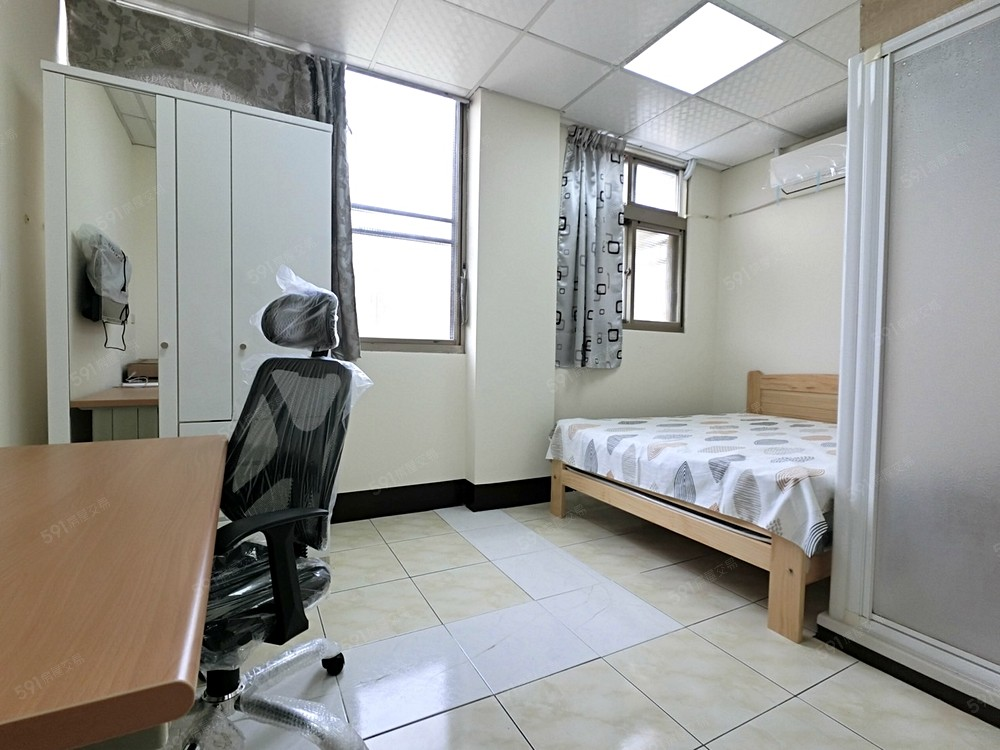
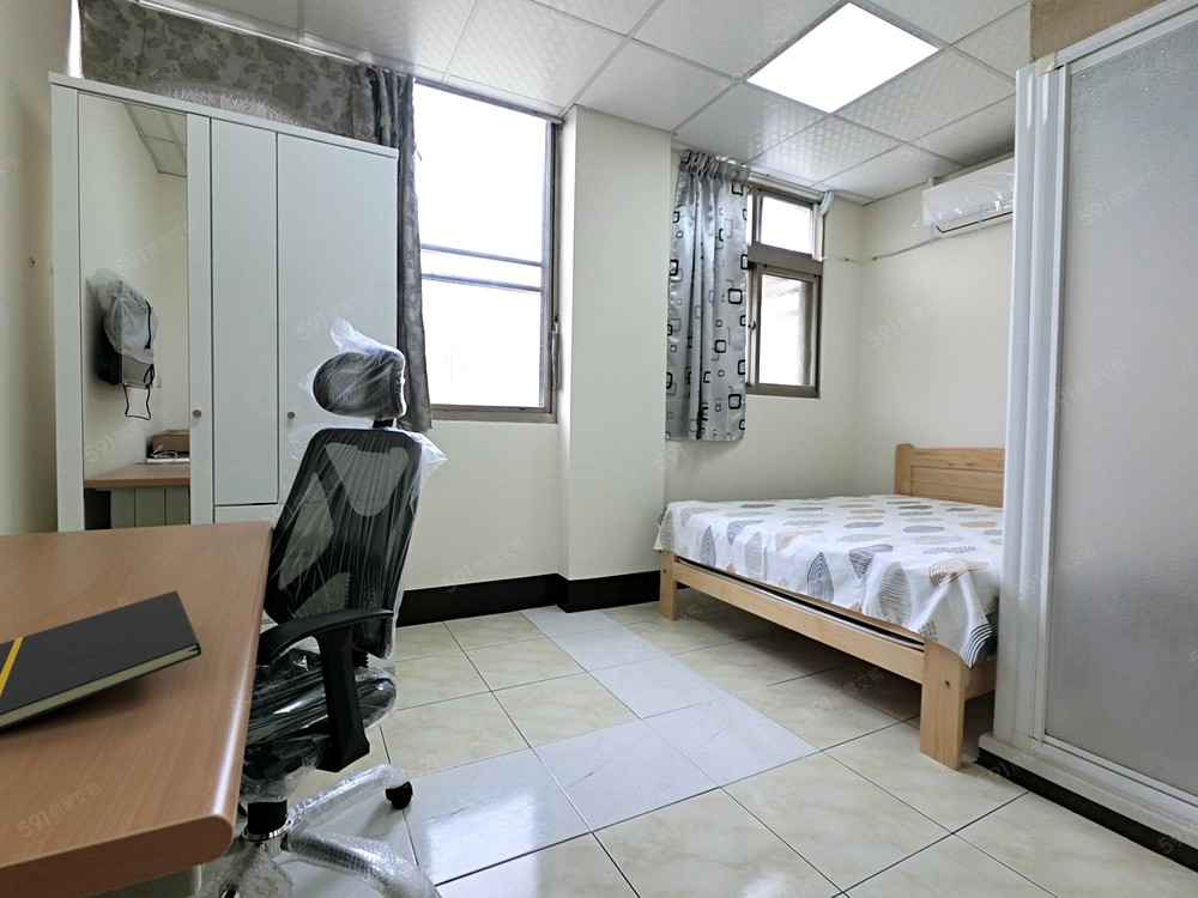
+ notepad [0,590,202,730]
